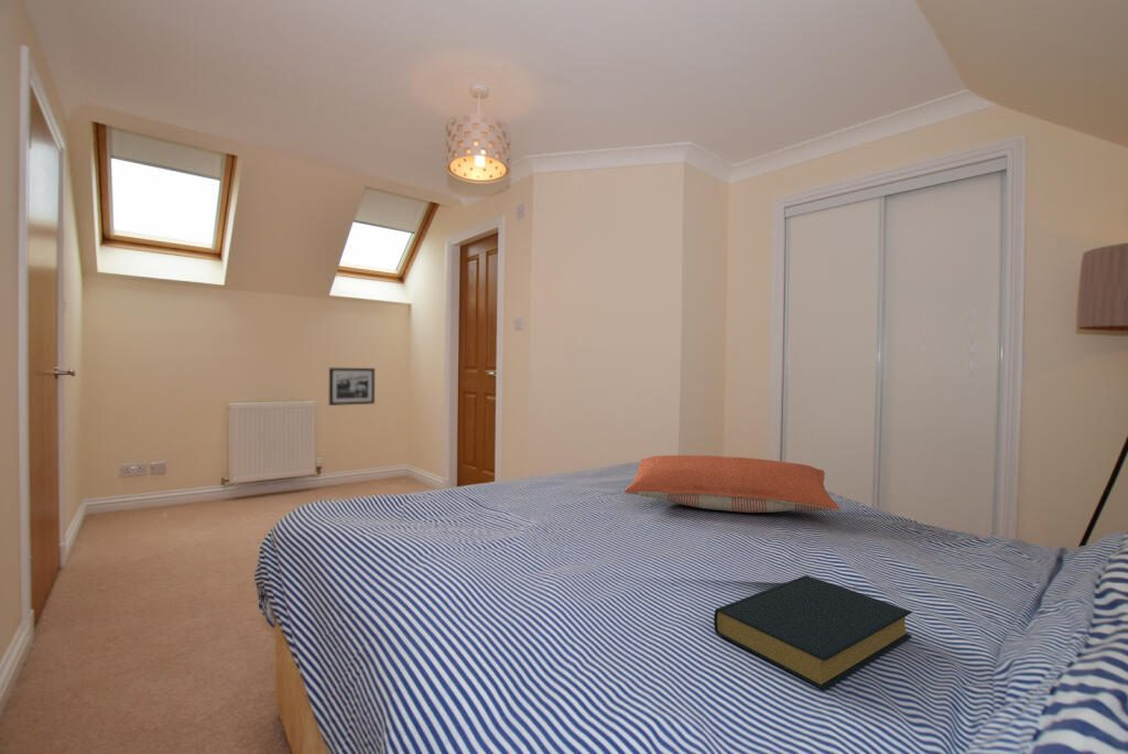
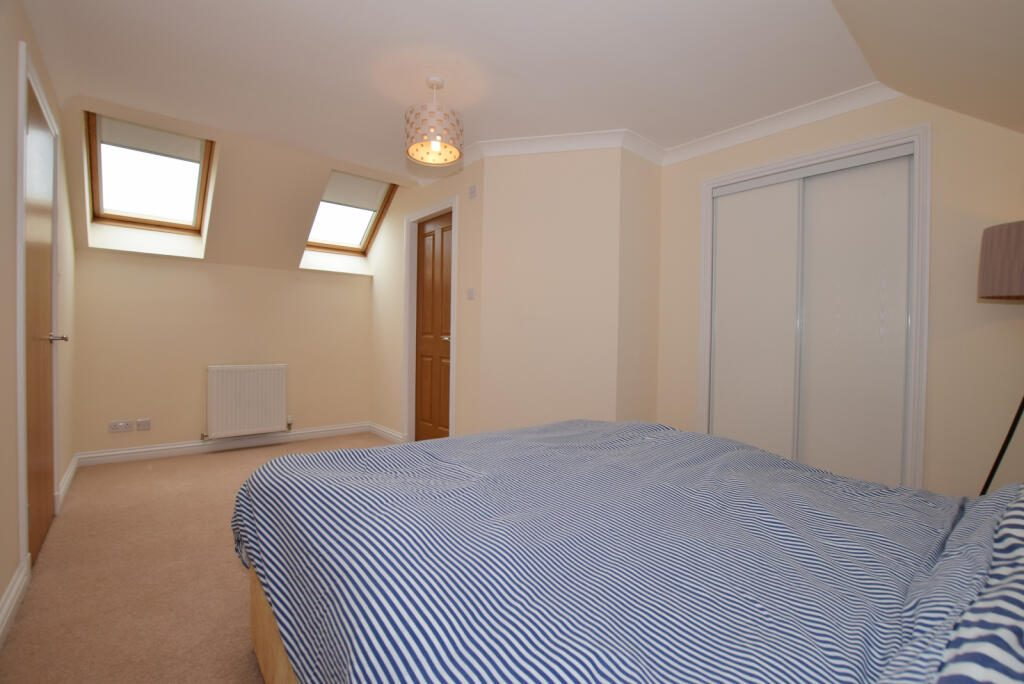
- hardback book [713,574,913,691]
- picture frame [328,367,376,407]
- pillow [623,454,842,514]
